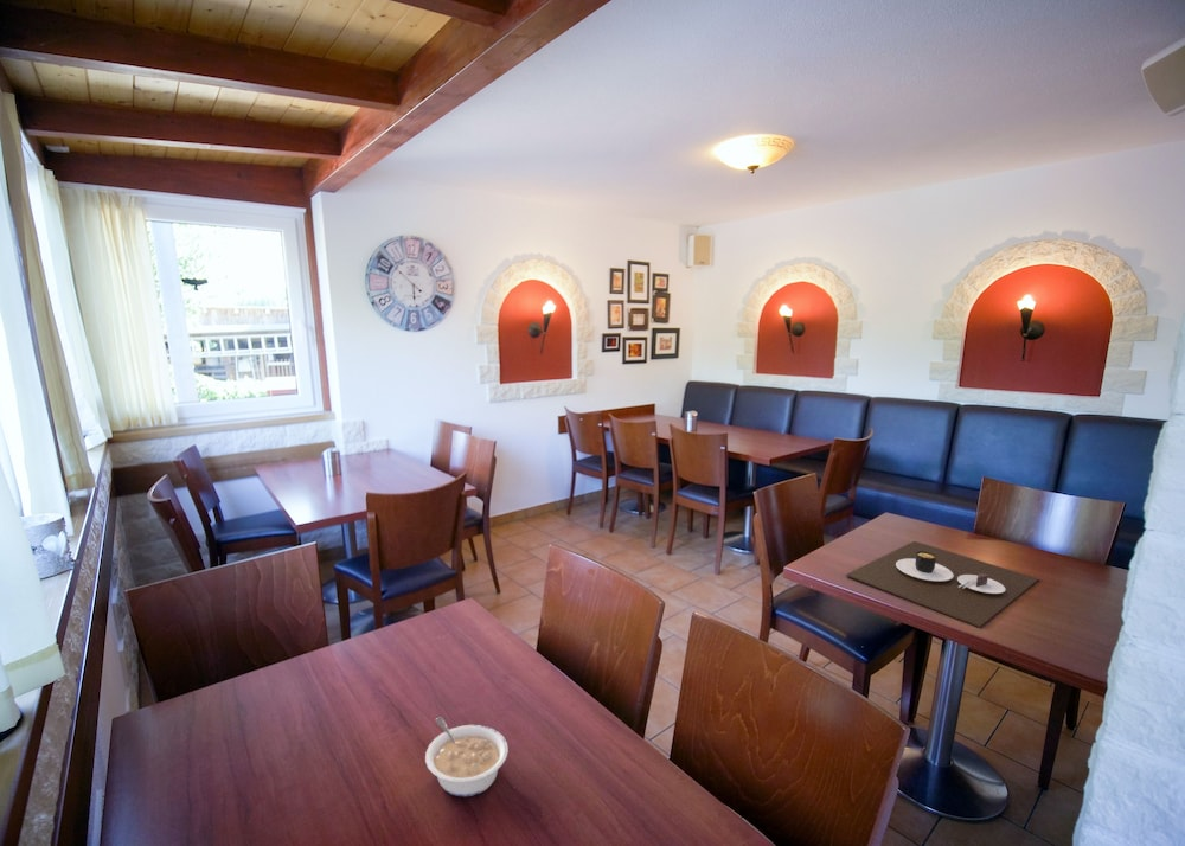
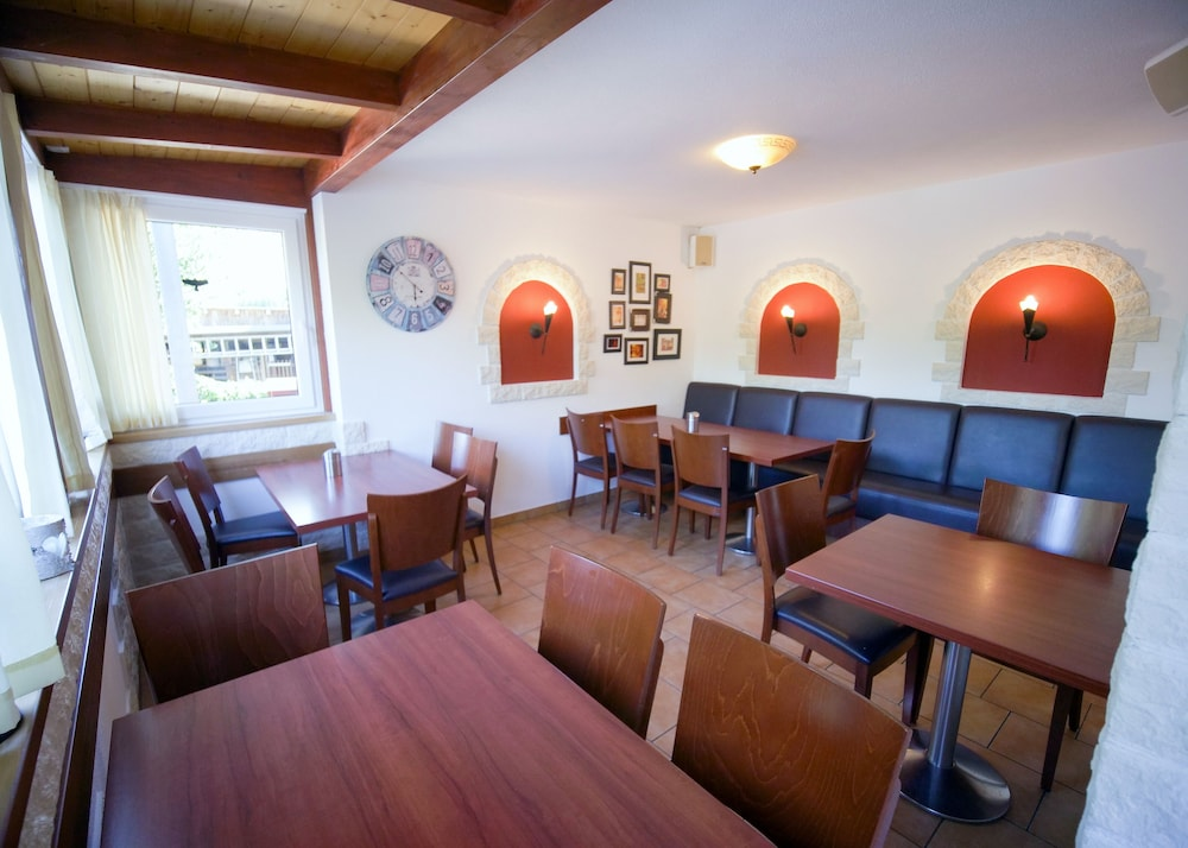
- place mat [845,540,1039,628]
- legume [424,716,510,797]
